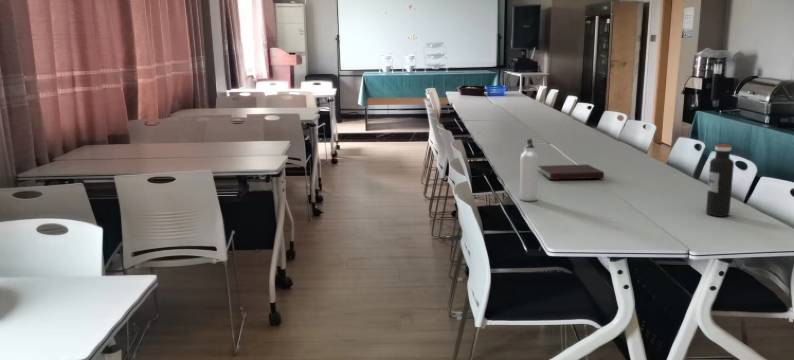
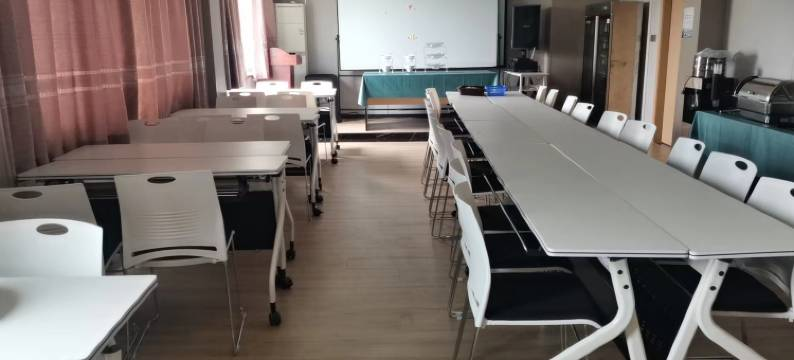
- water bottle [519,137,539,202]
- notebook [538,163,605,181]
- water bottle [705,143,735,217]
